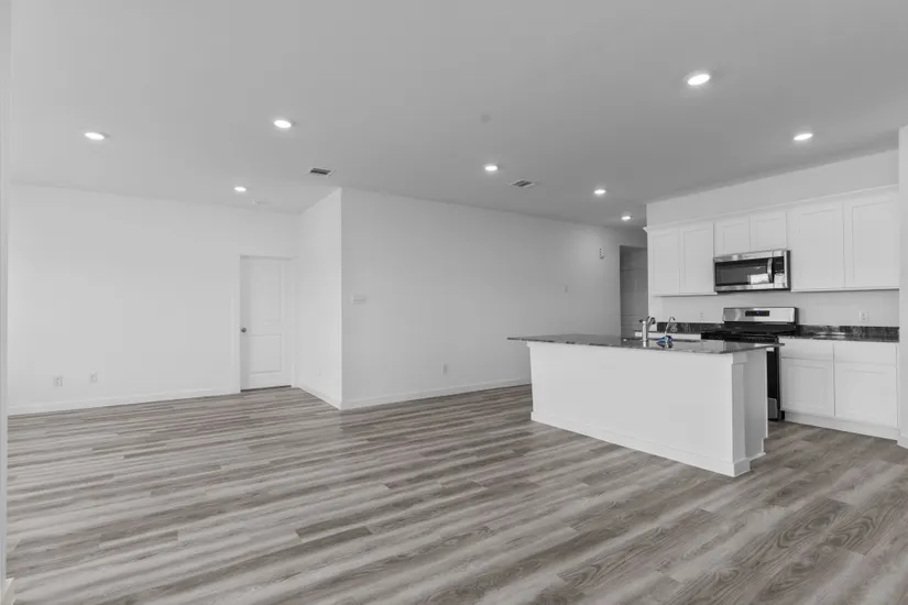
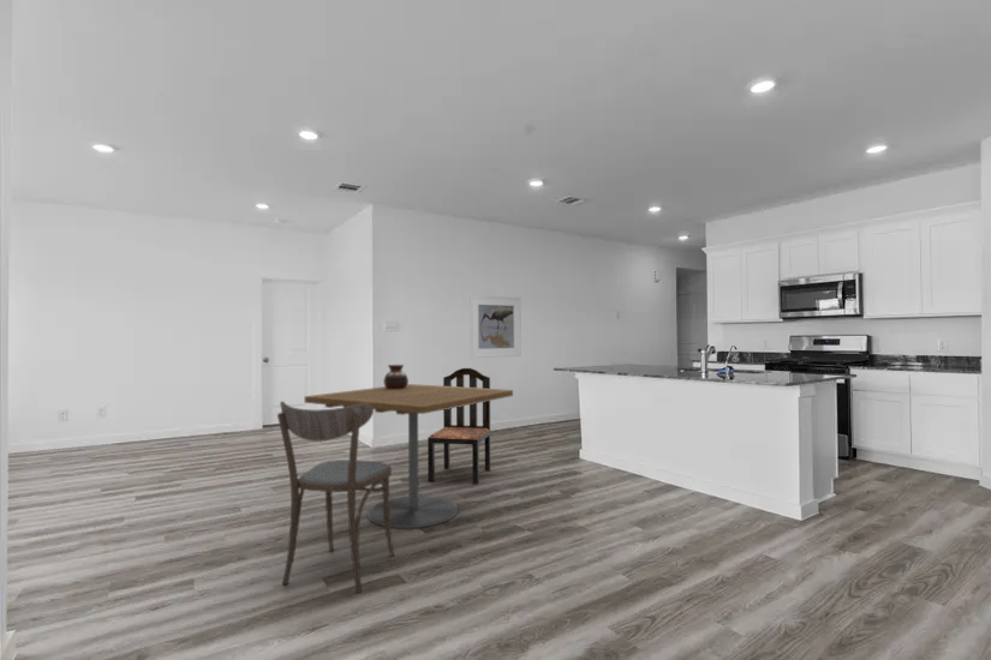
+ dining chair [426,367,491,485]
+ dining table [304,383,514,529]
+ vase [382,364,410,389]
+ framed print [468,294,523,359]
+ dining chair [276,400,395,594]
